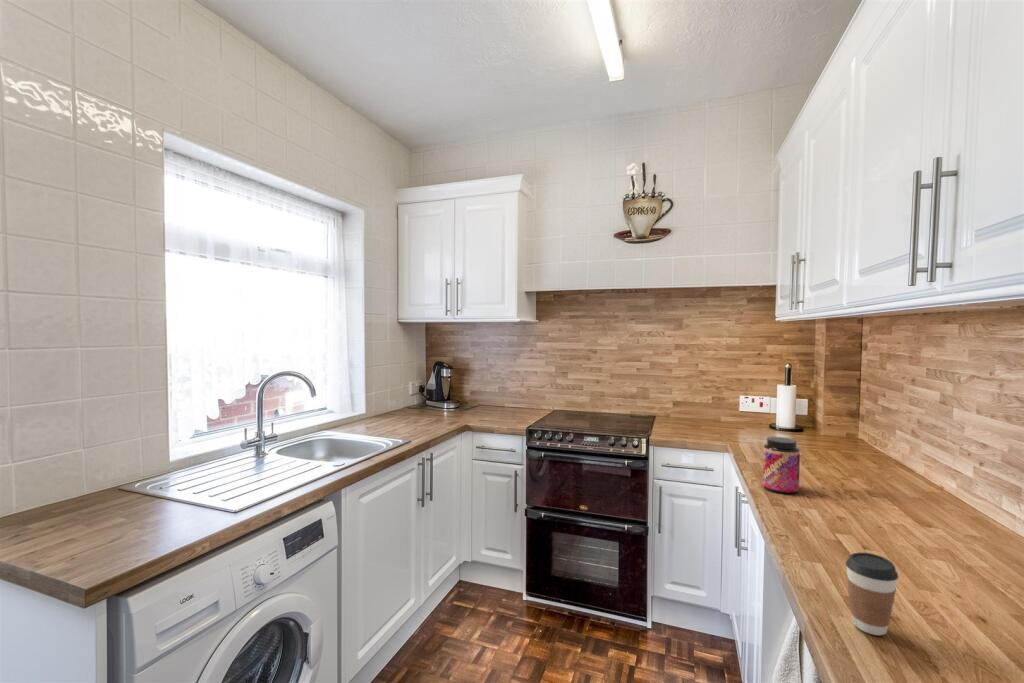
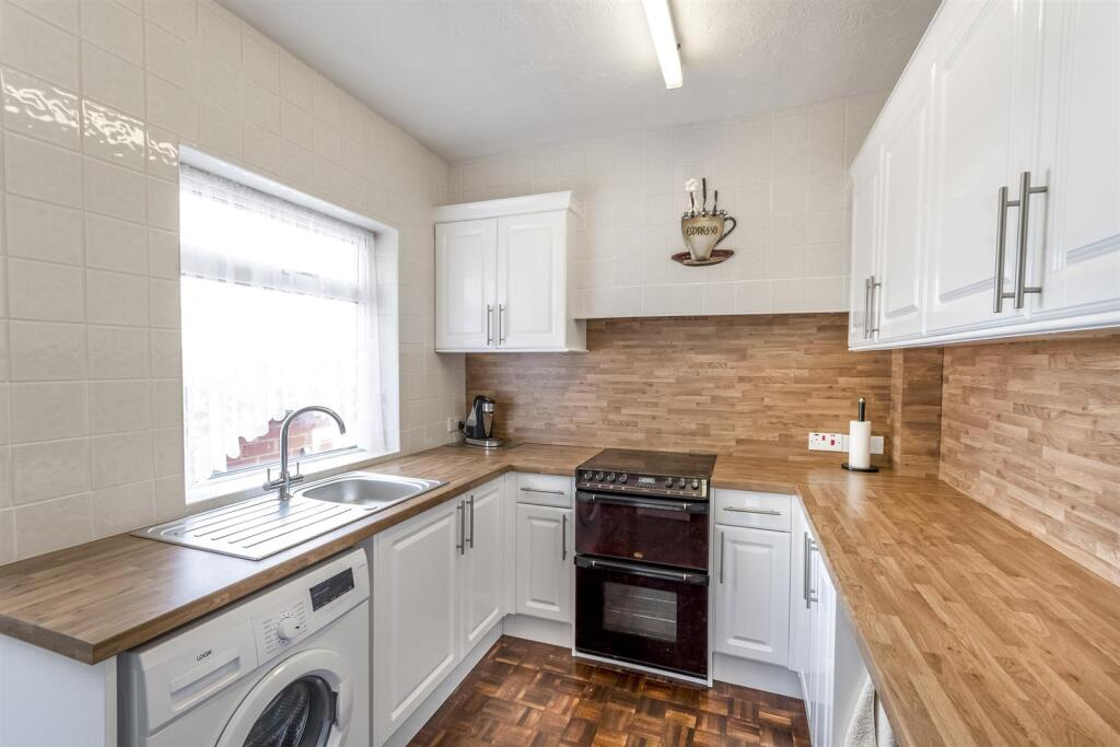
- jar [762,436,801,494]
- coffee cup [844,552,899,636]
